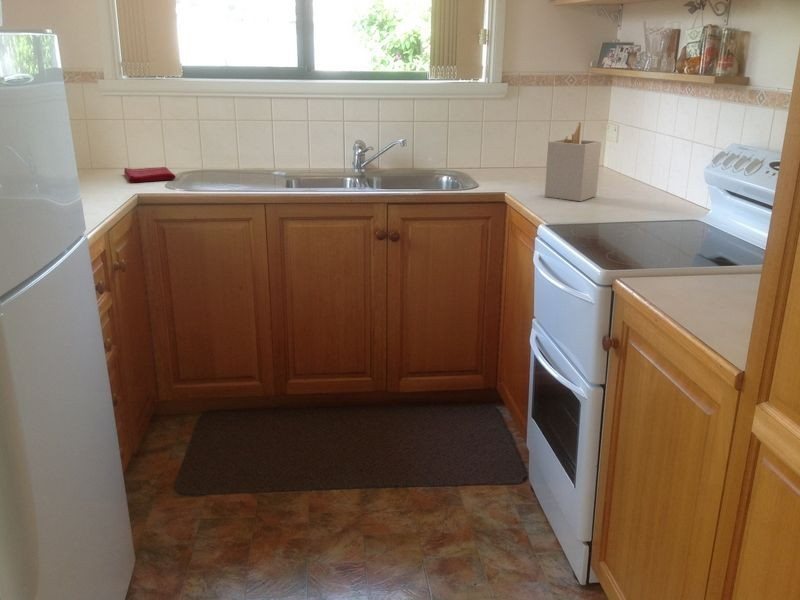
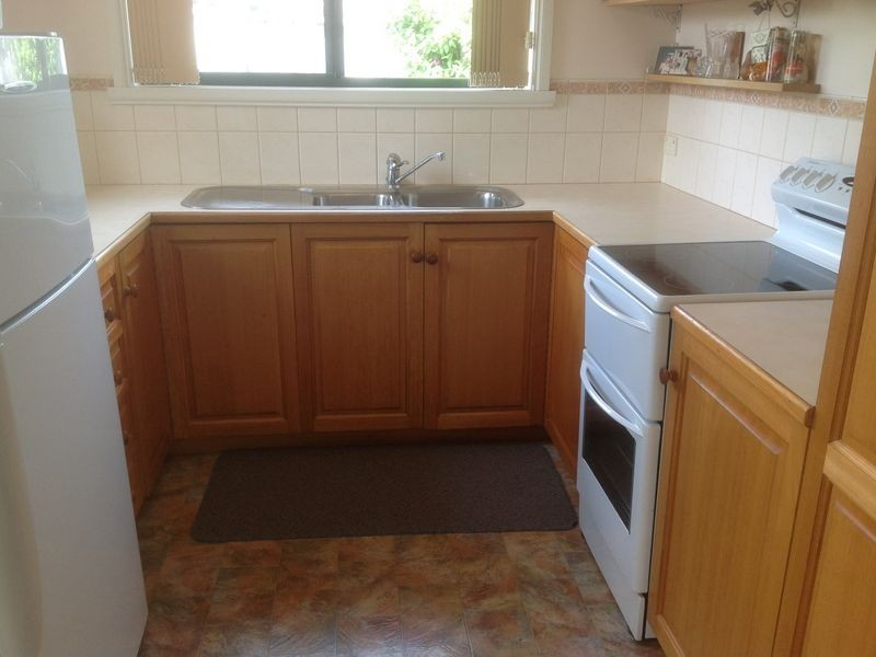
- dish towel [123,166,177,184]
- utensil holder [544,121,602,202]
